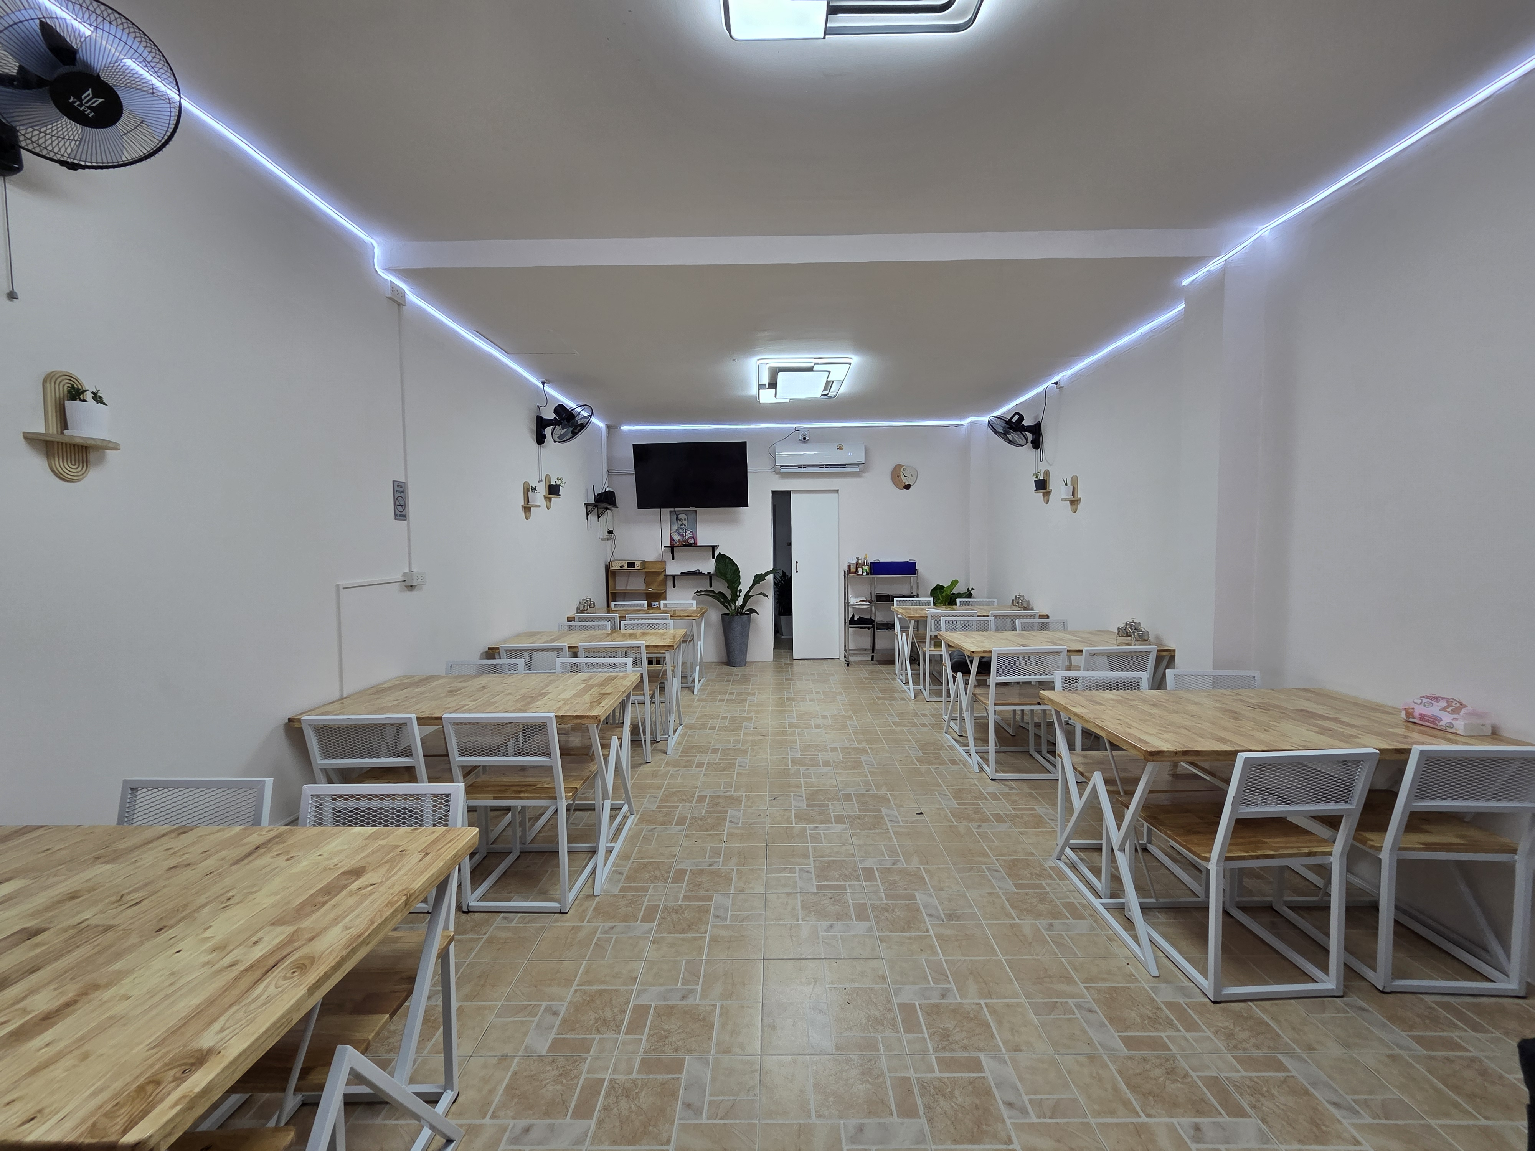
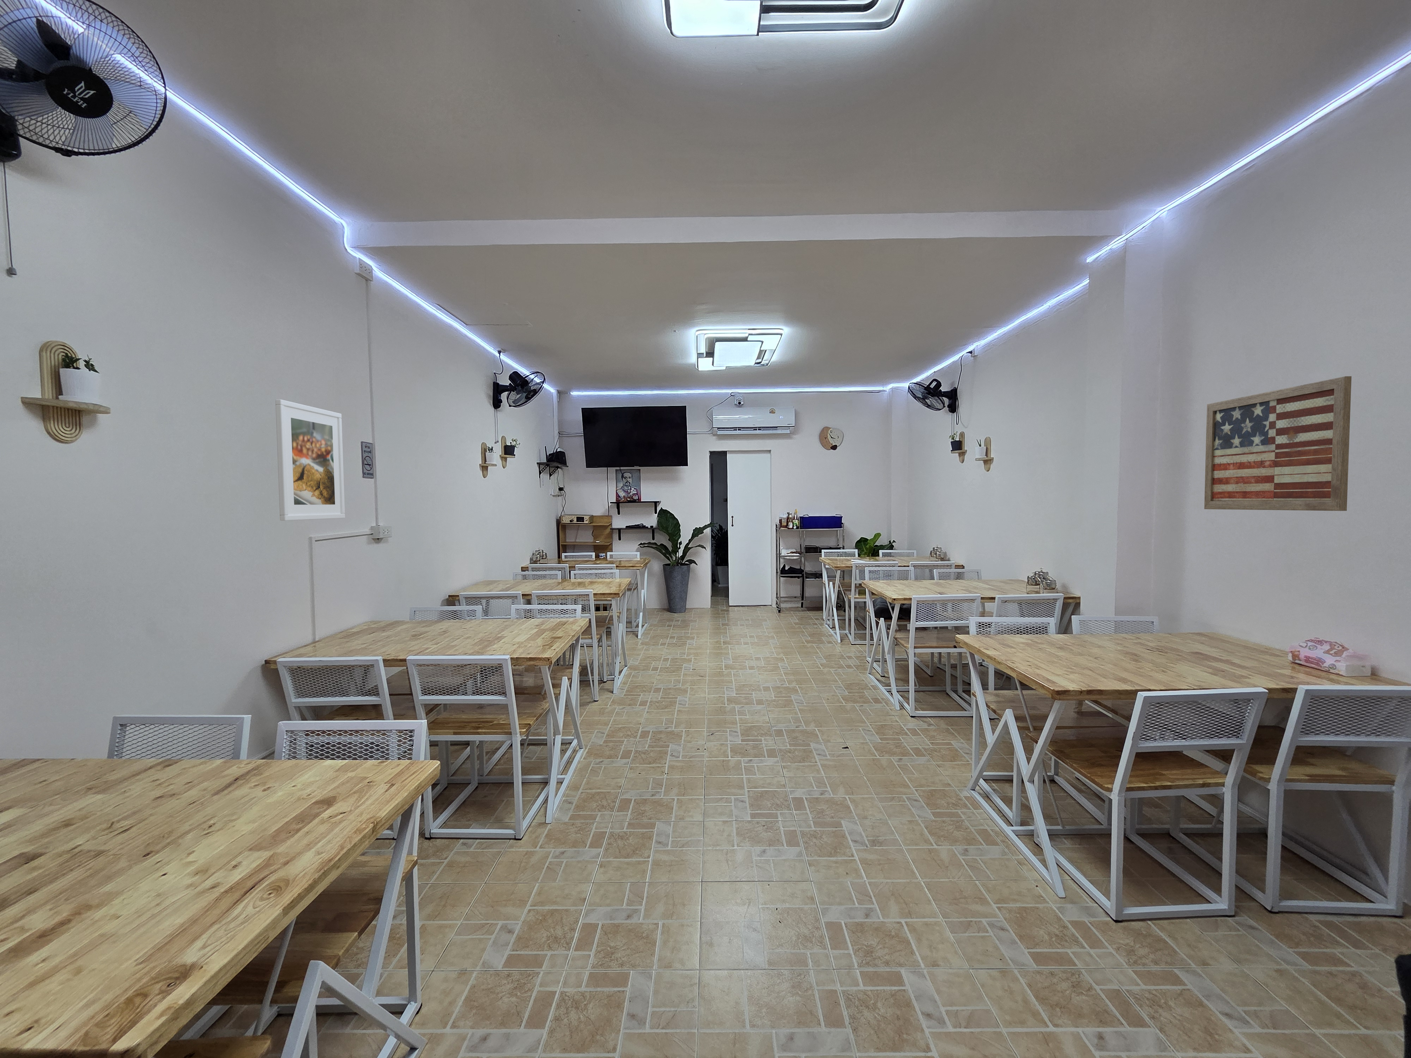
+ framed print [276,399,346,521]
+ wall art [1204,376,1352,511]
